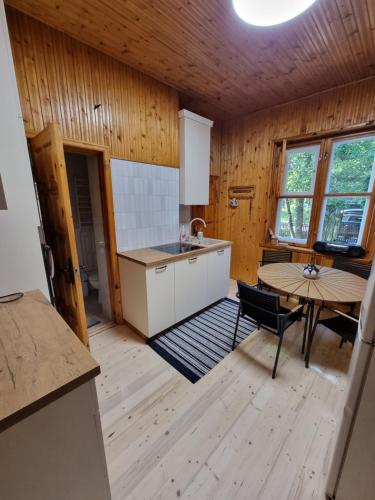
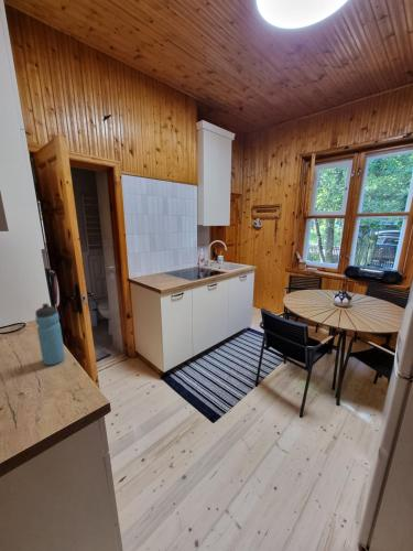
+ water bottle [34,302,66,366]
